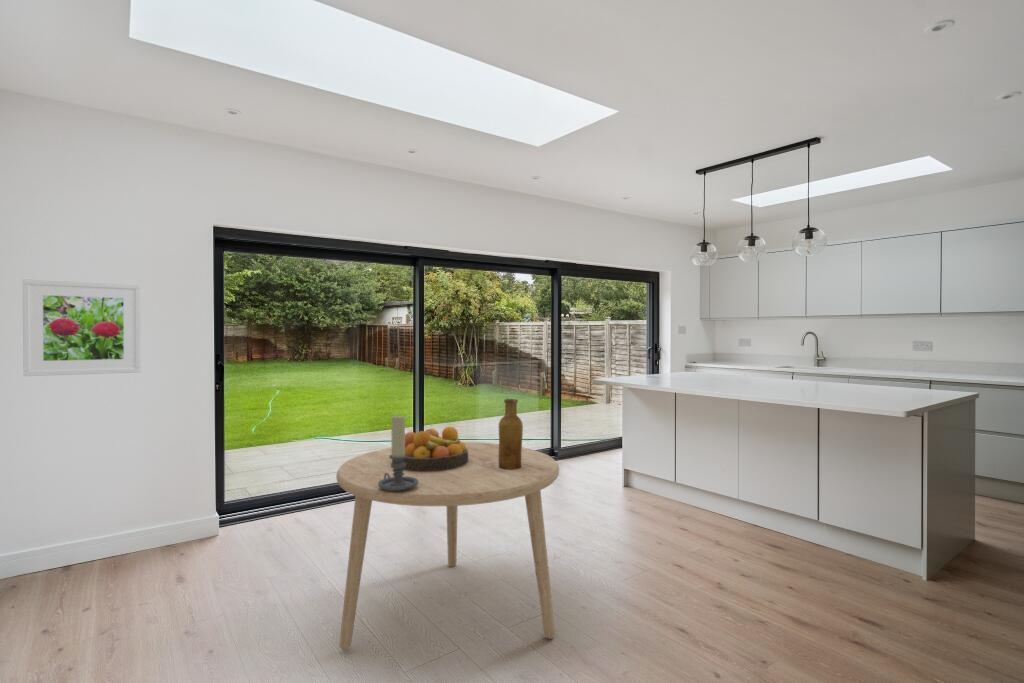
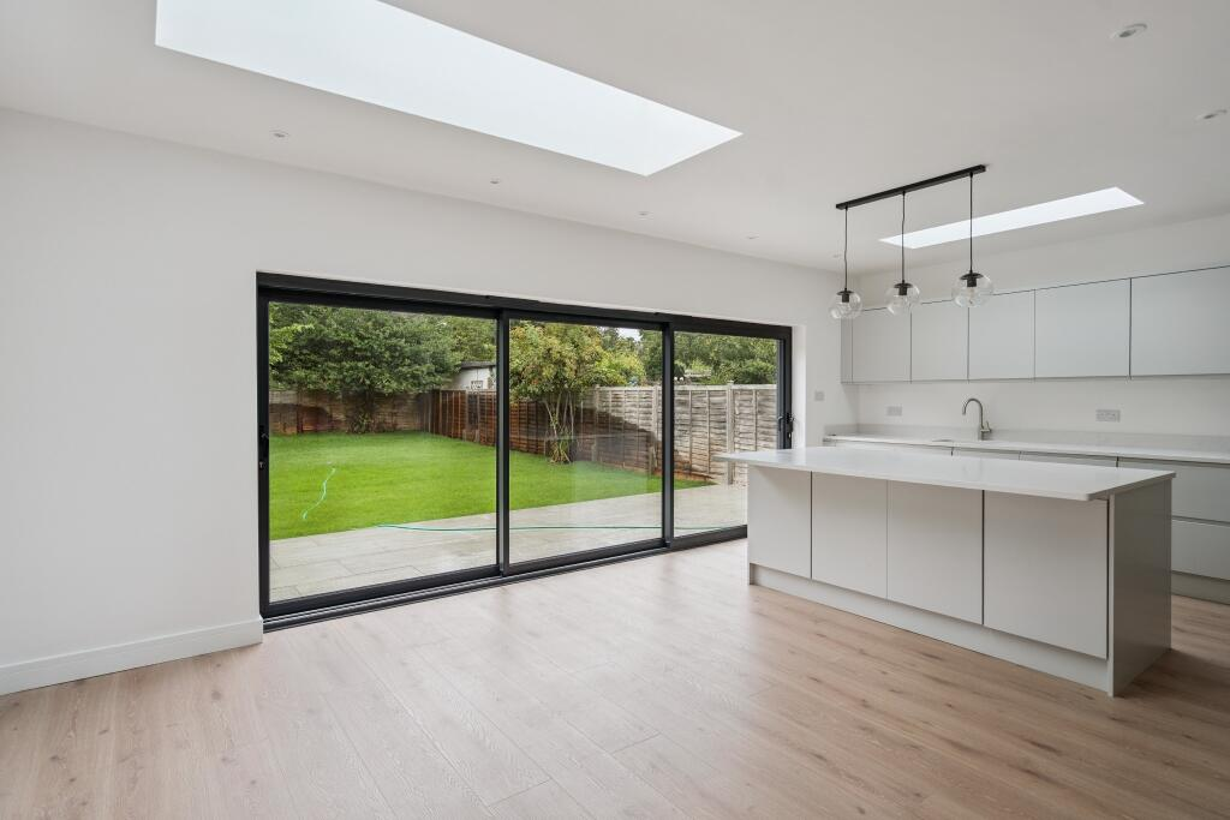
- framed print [22,278,142,377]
- candle holder [378,414,418,492]
- vase [498,398,524,470]
- fruit bowl [392,425,468,471]
- dining table [335,441,560,651]
